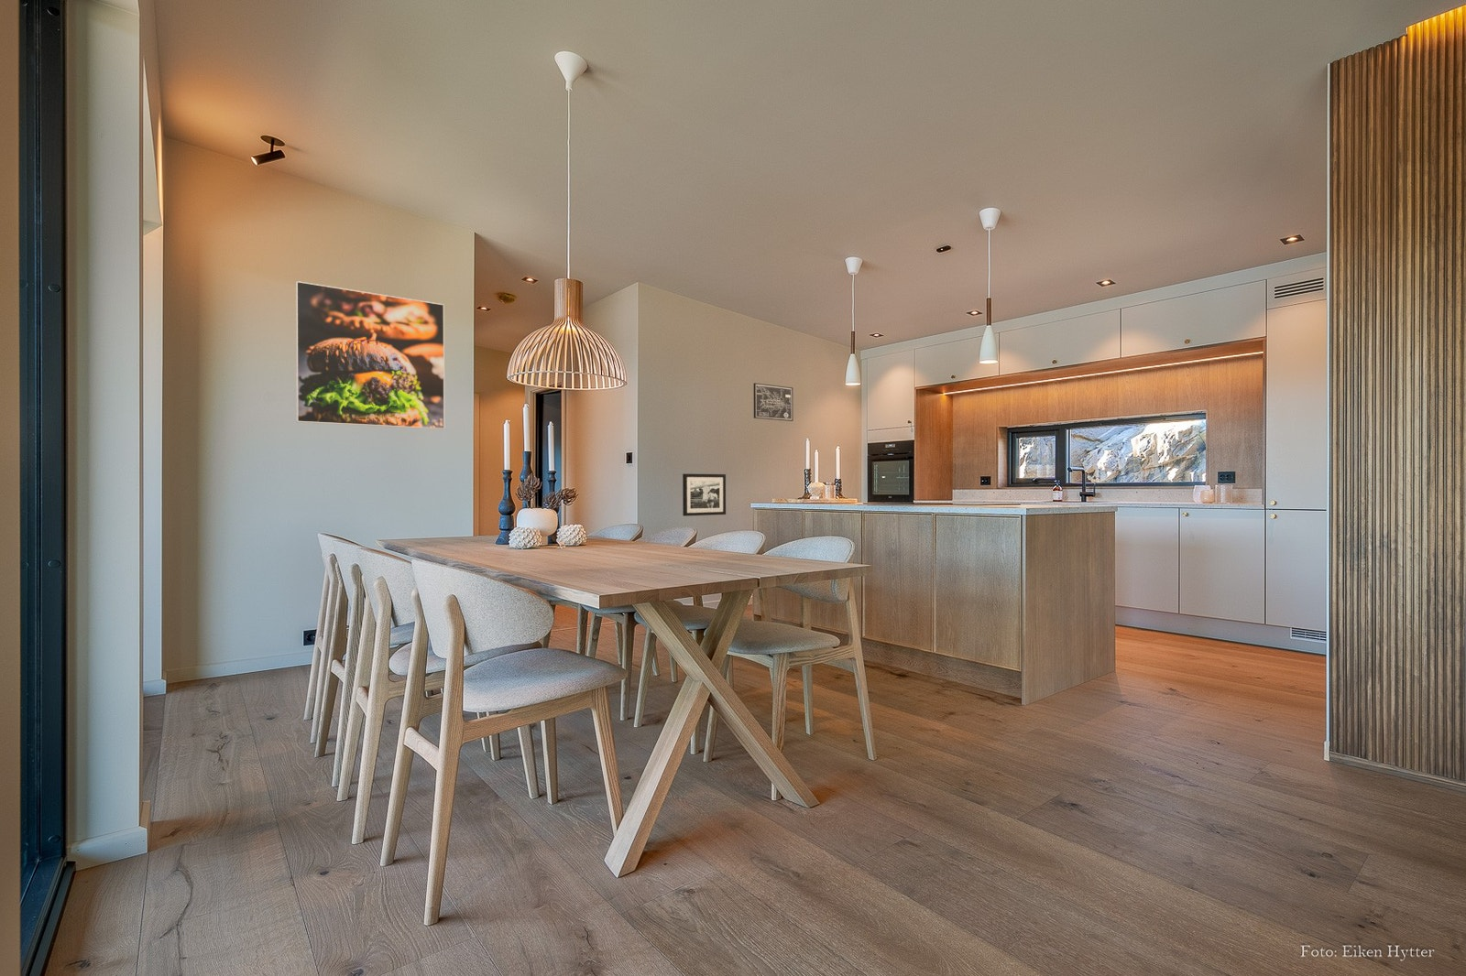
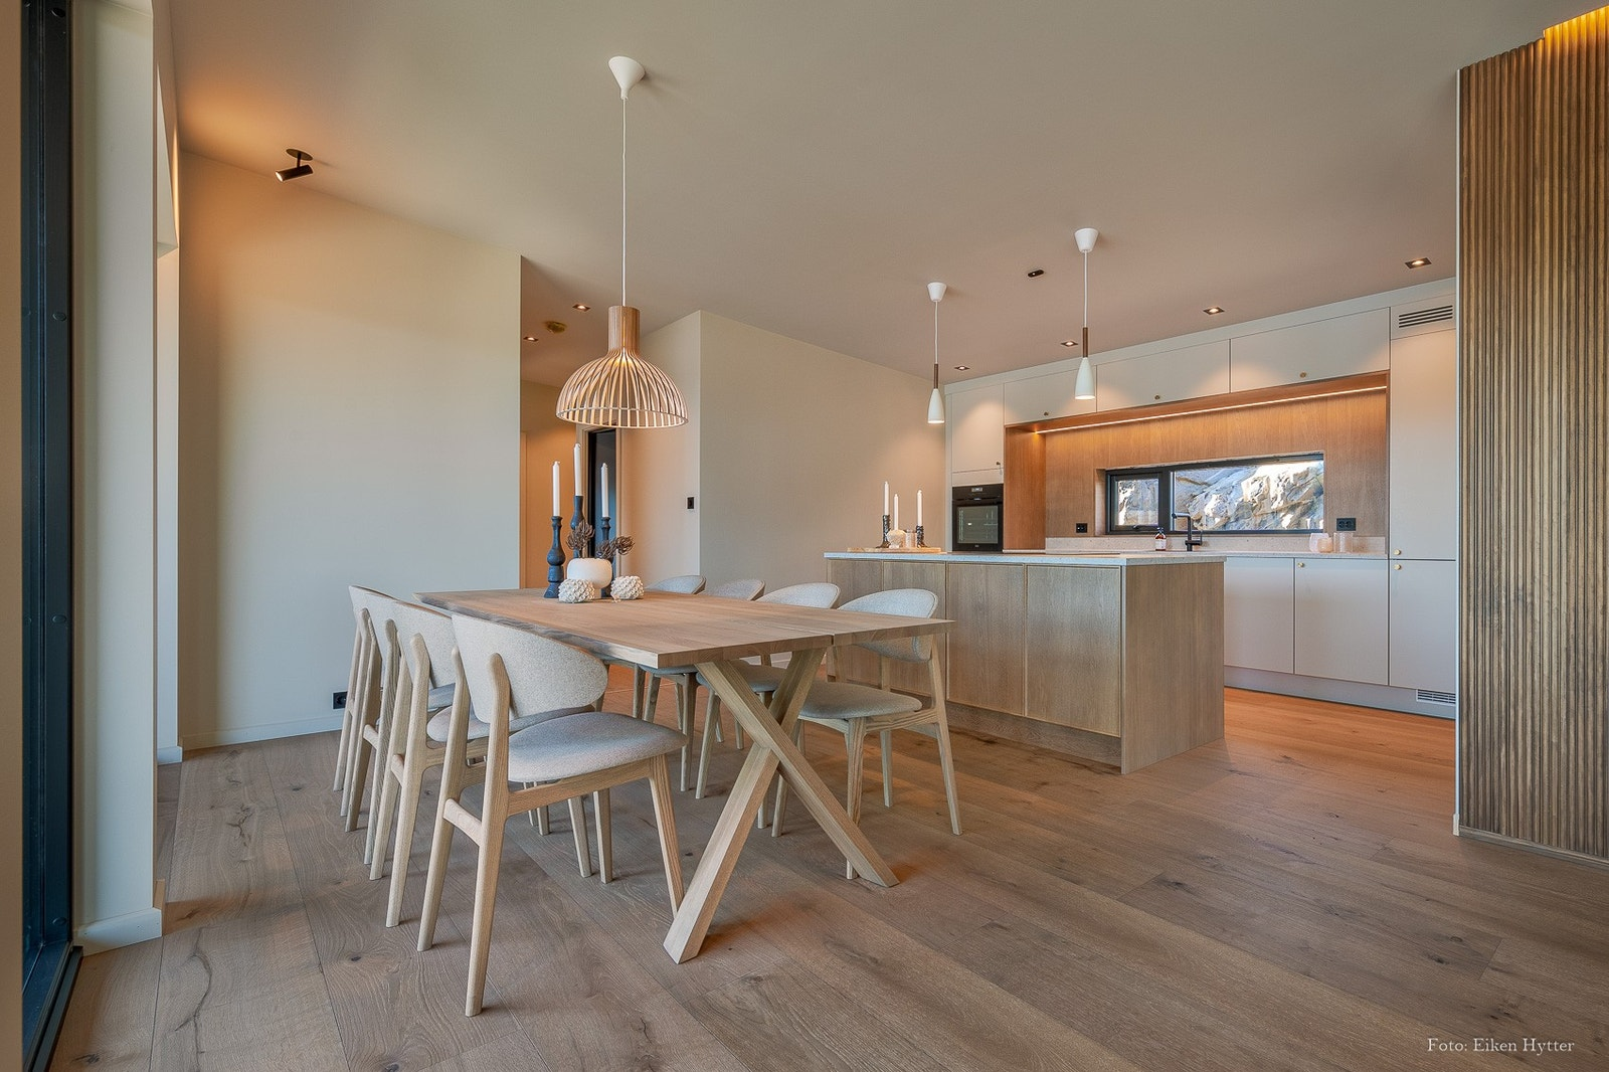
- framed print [295,280,446,430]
- wall art [753,381,795,422]
- picture frame [681,474,727,517]
